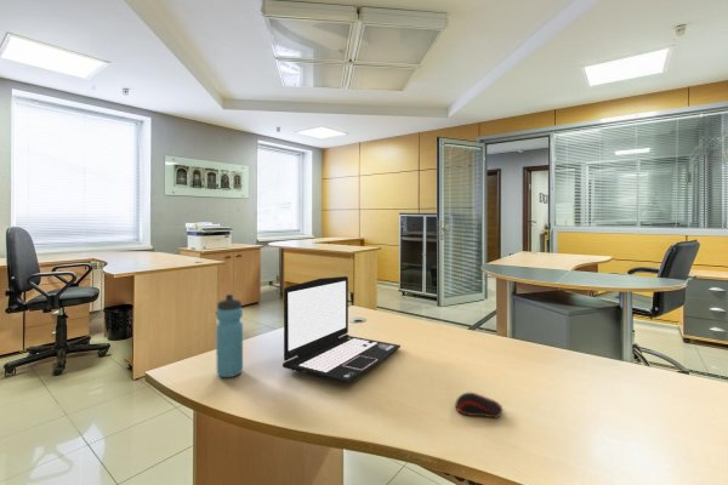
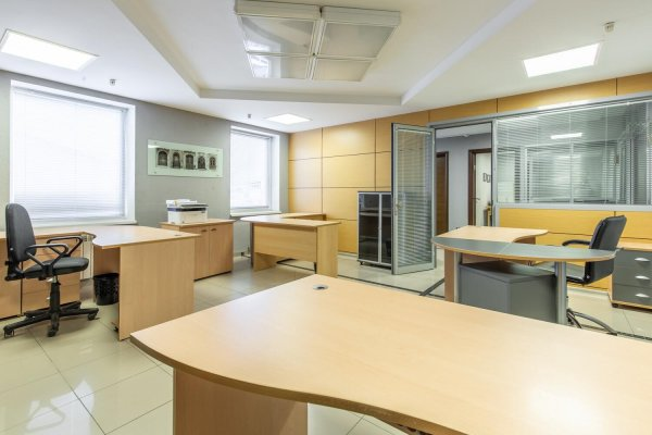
- computer mouse [454,392,504,420]
- laptop [281,275,402,384]
- water bottle [215,293,244,378]
